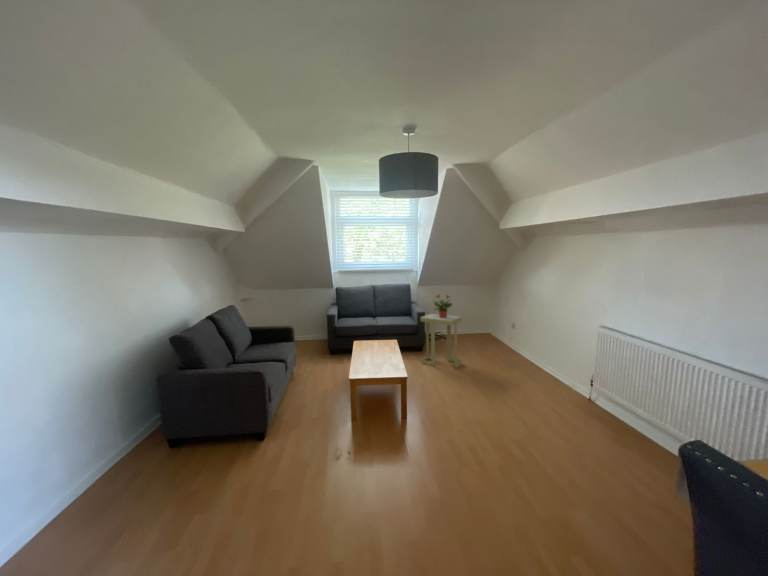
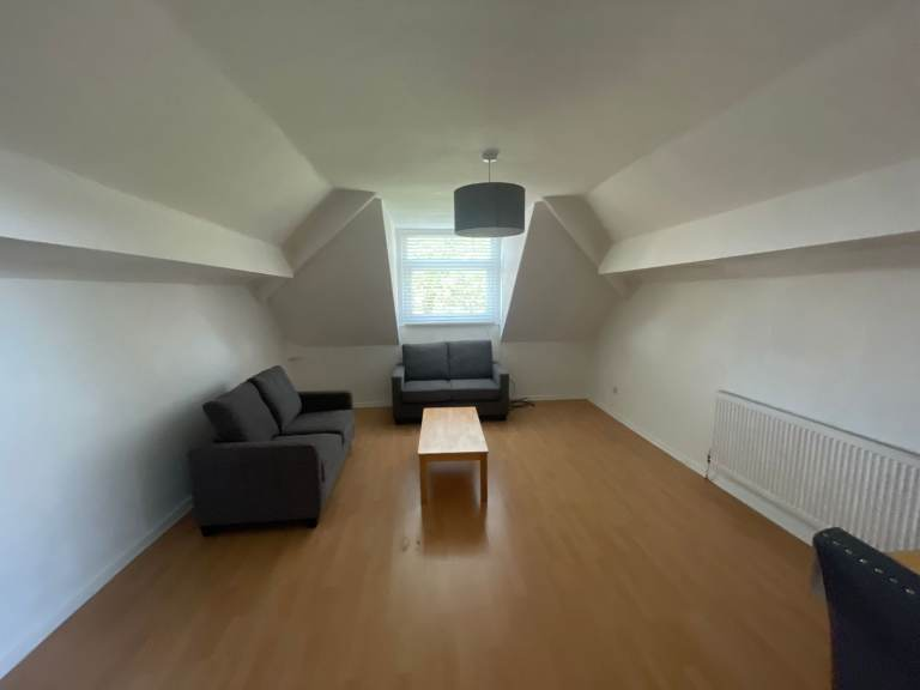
- potted plant [432,293,454,318]
- side table [419,313,463,369]
